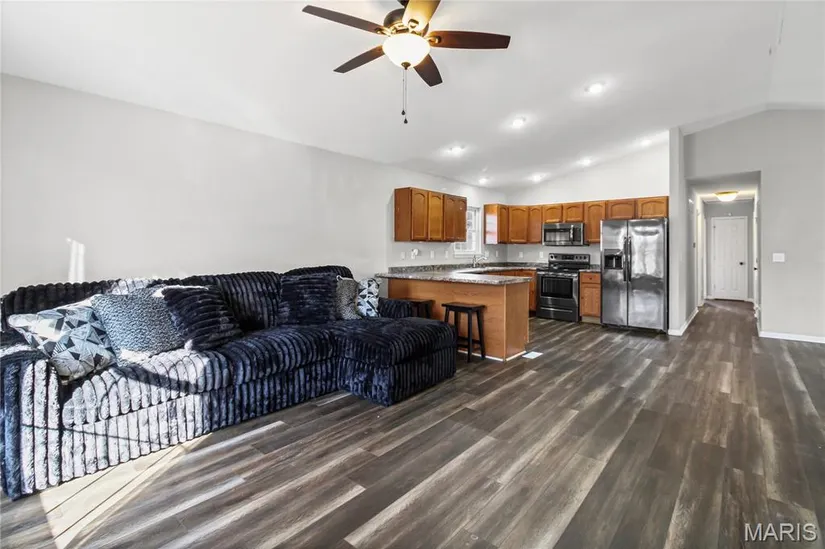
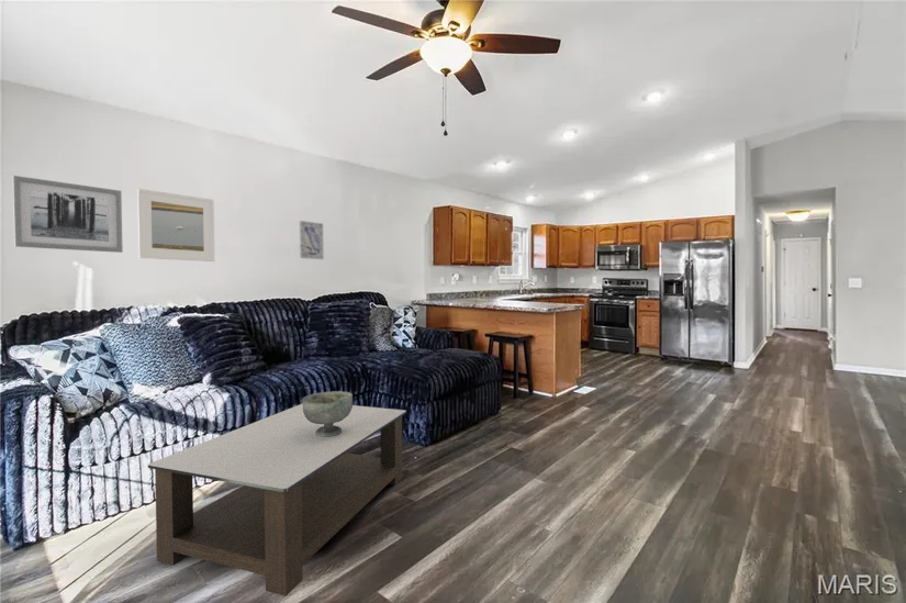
+ coffee table [147,403,407,598]
+ wall art [12,175,124,254]
+ wall art [299,220,325,260]
+ decorative bowl [302,390,354,437]
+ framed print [136,188,216,263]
